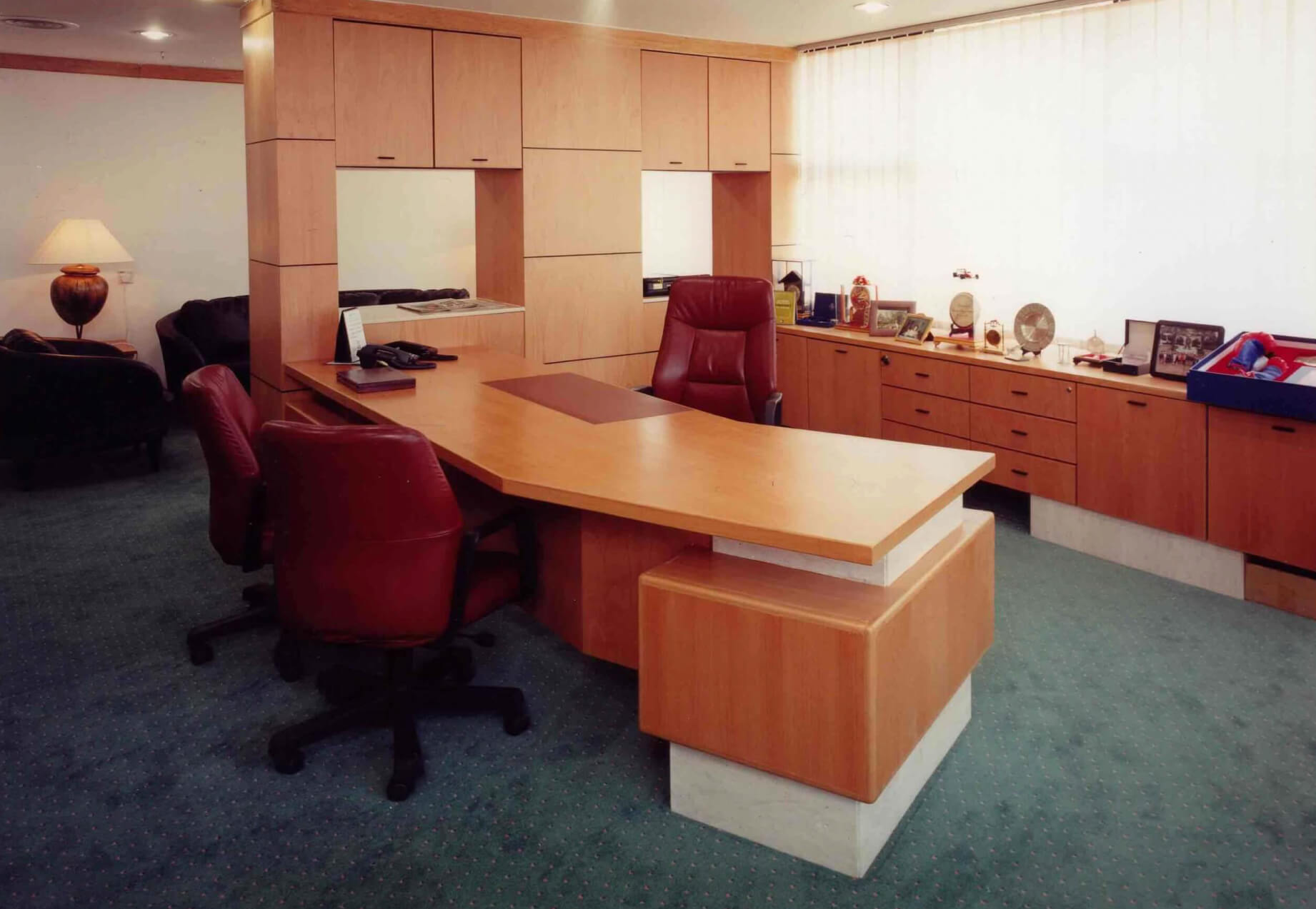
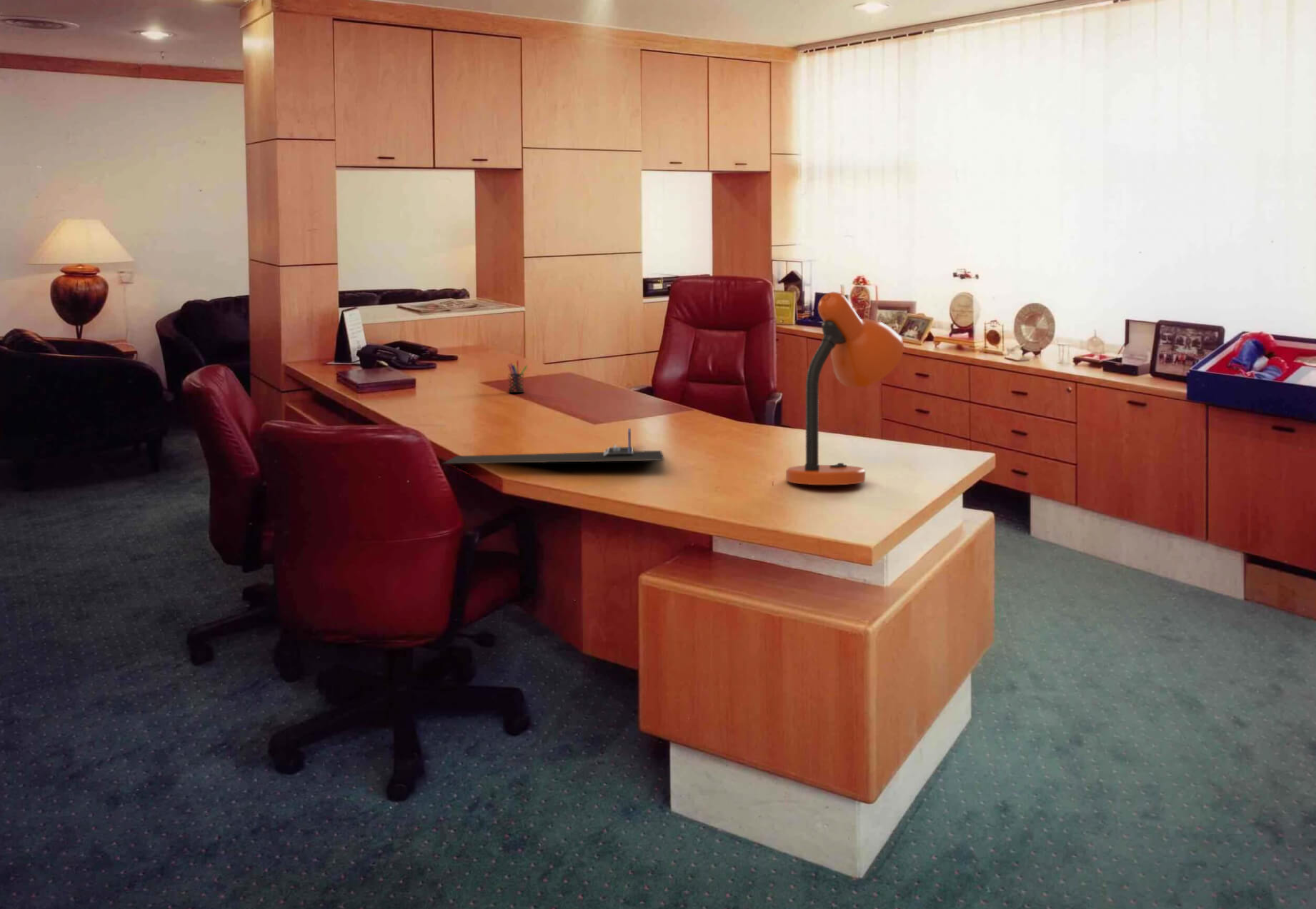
+ desk organizer [442,428,665,465]
+ desk lamp [785,291,905,486]
+ pen holder [507,360,528,393]
